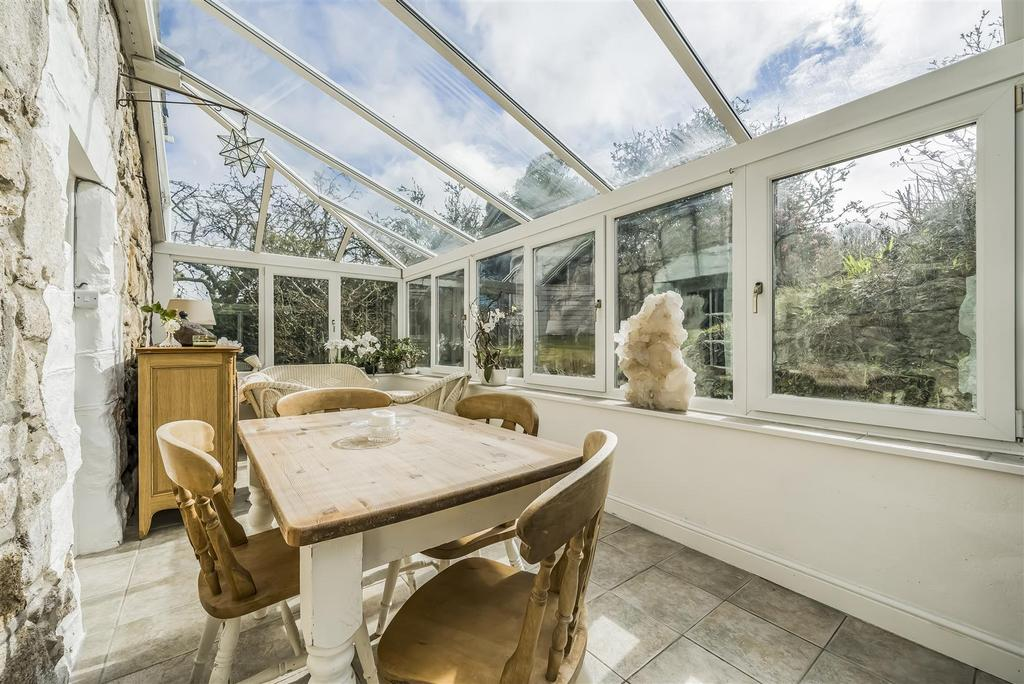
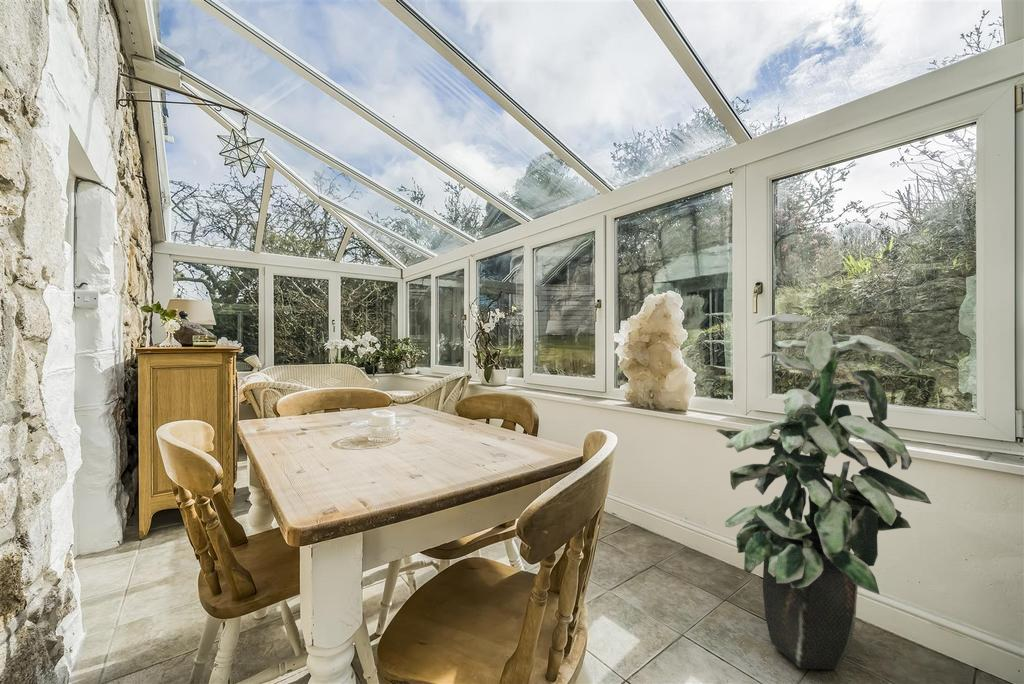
+ indoor plant [715,313,932,670]
